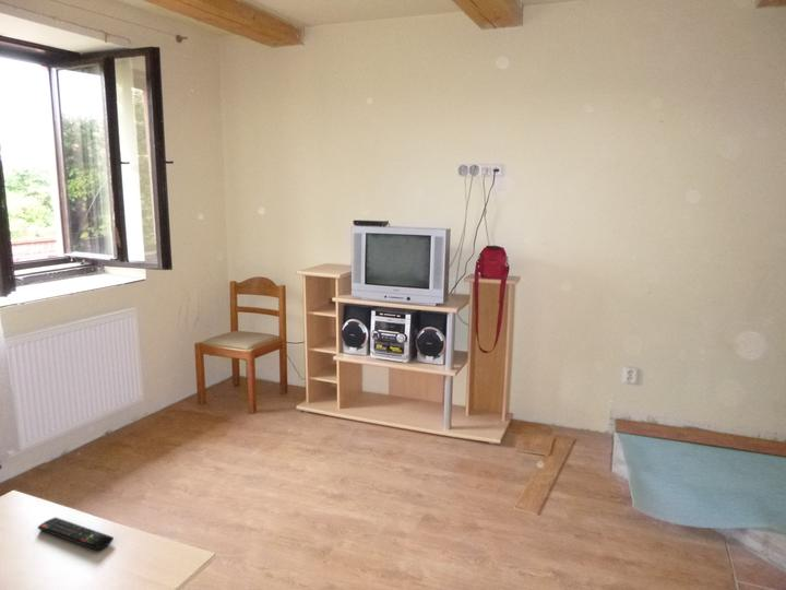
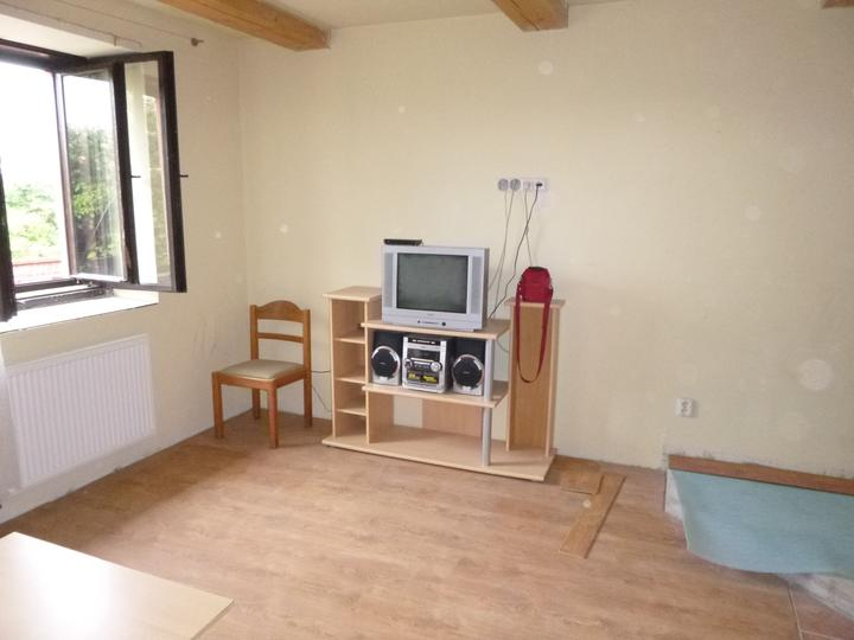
- remote control [37,517,115,552]
